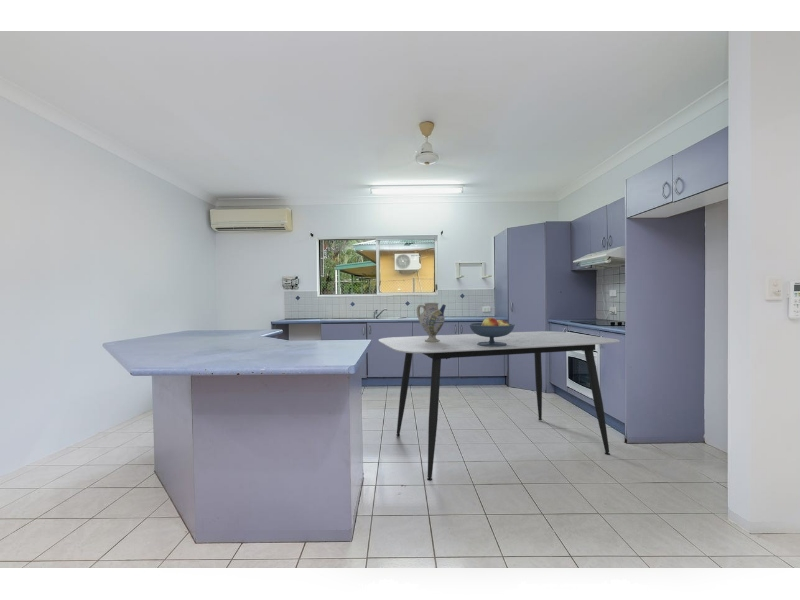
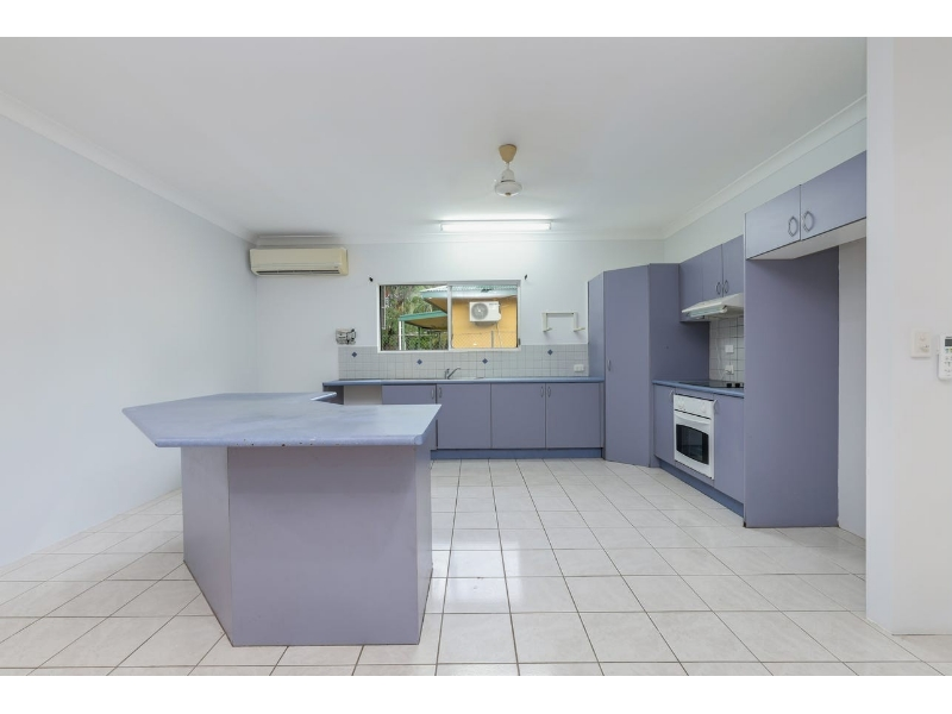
- dining table [377,330,621,482]
- pitcher [416,302,447,342]
- fruit bowl [468,317,516,346]
